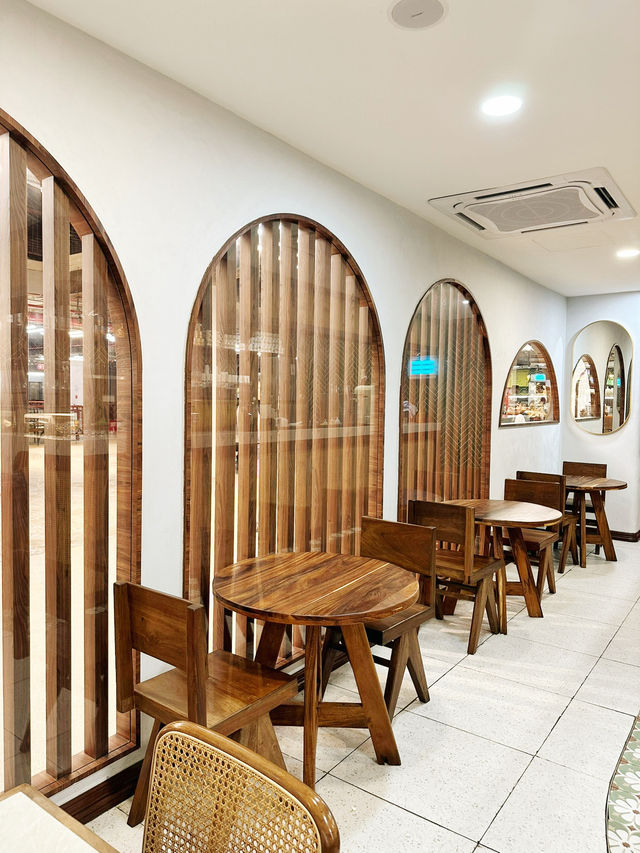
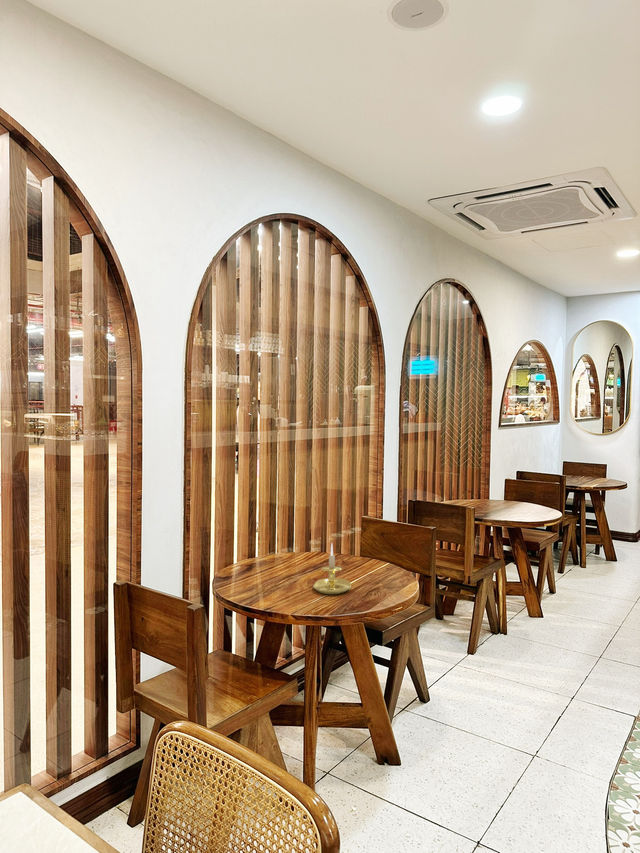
+ candle holder [312,542,352,595]
